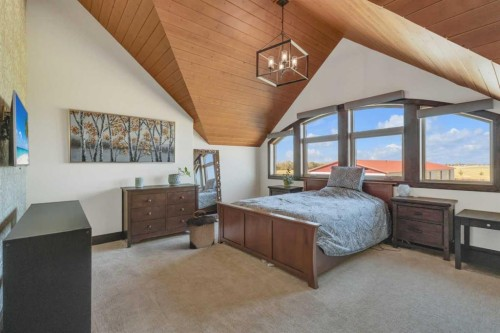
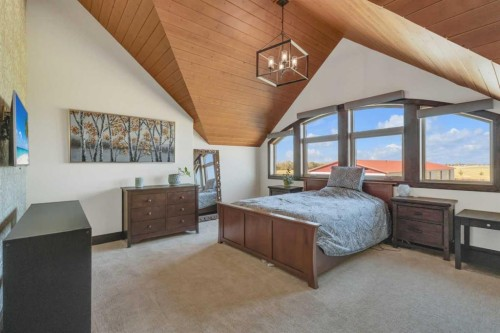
- laundry hamper [185,210,219,250]
